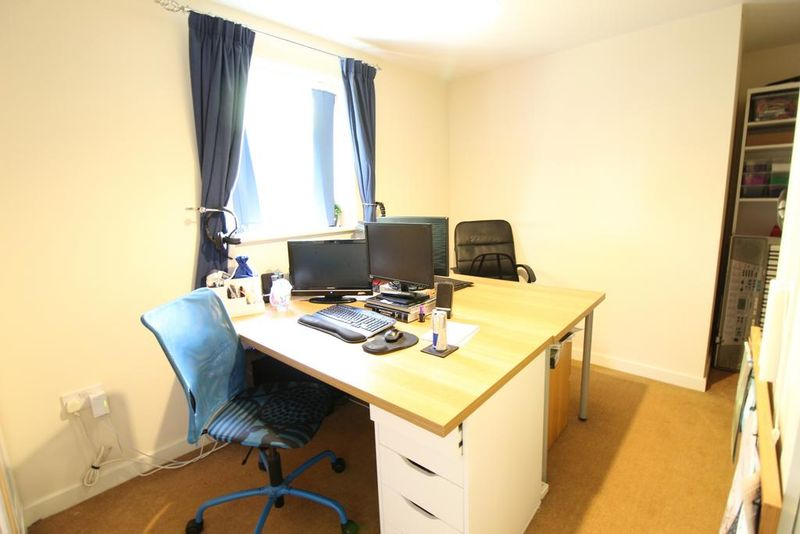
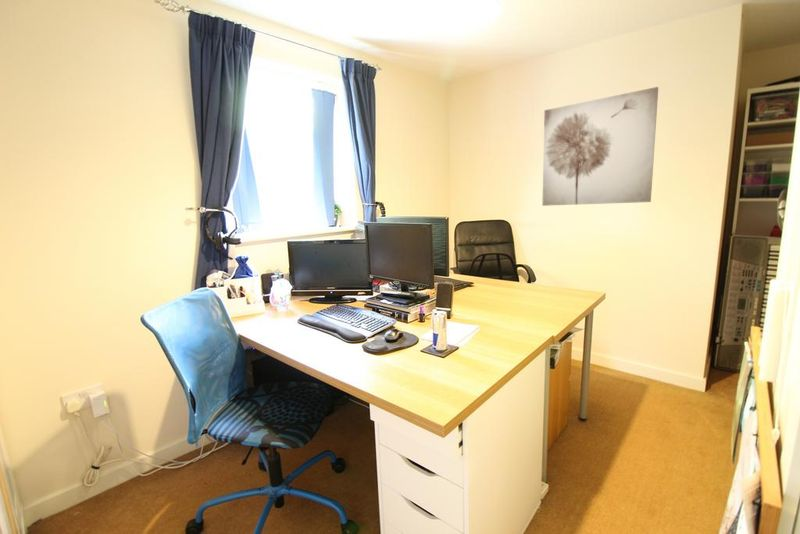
+ wall art [541,86,659,207]
